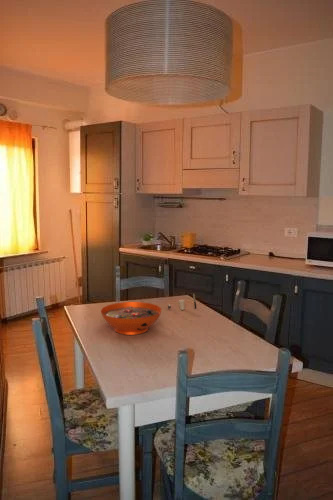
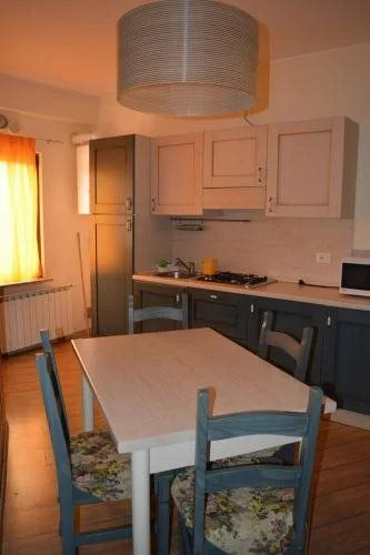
- cup [167,293,197,311]
- decorative bowl [100,301,162,336]
